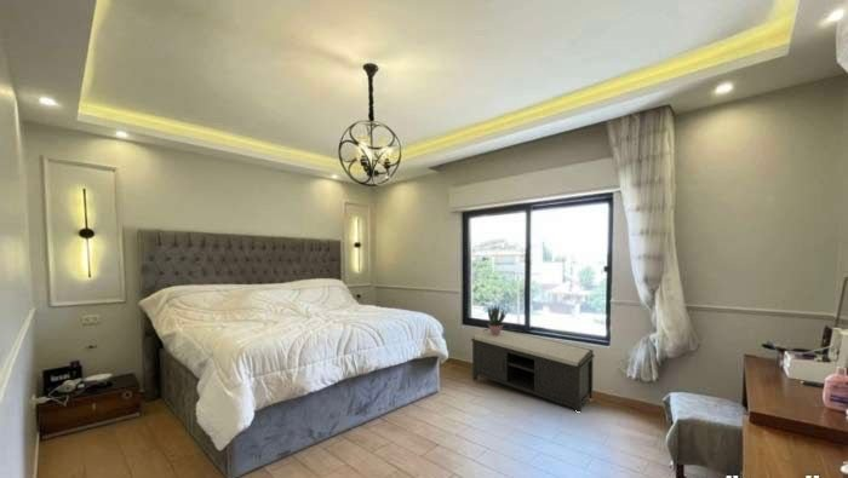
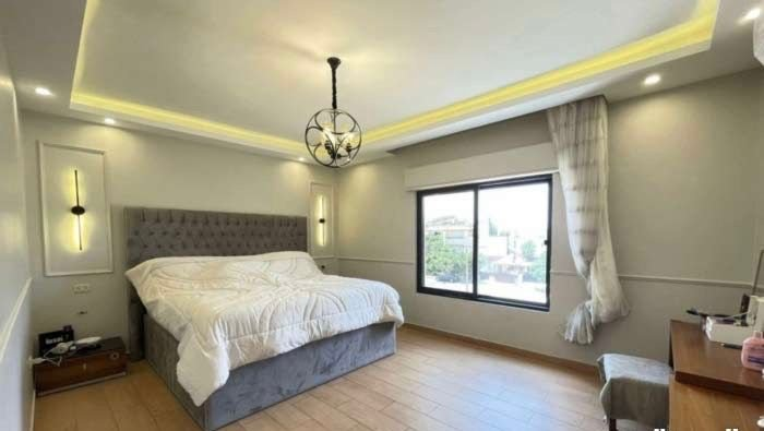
- potted plant [486,304,508,335]
- bench [470,327,596,413]
